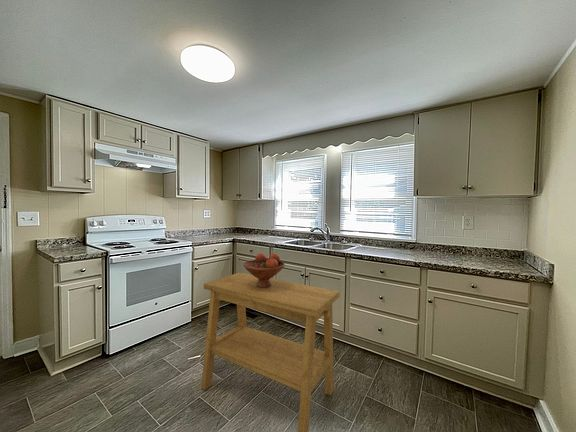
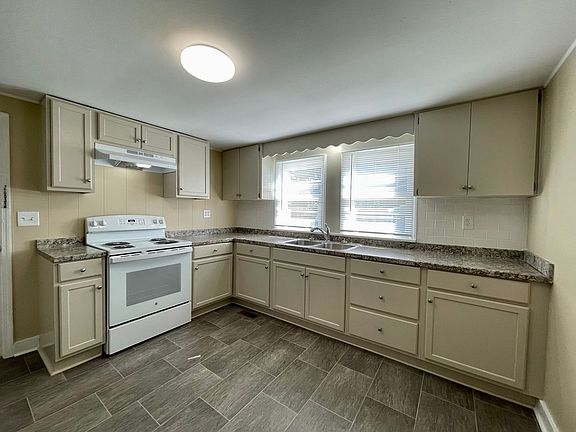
- side table [200,272,341,432]
- fruit bowl [242,252,286,288]
